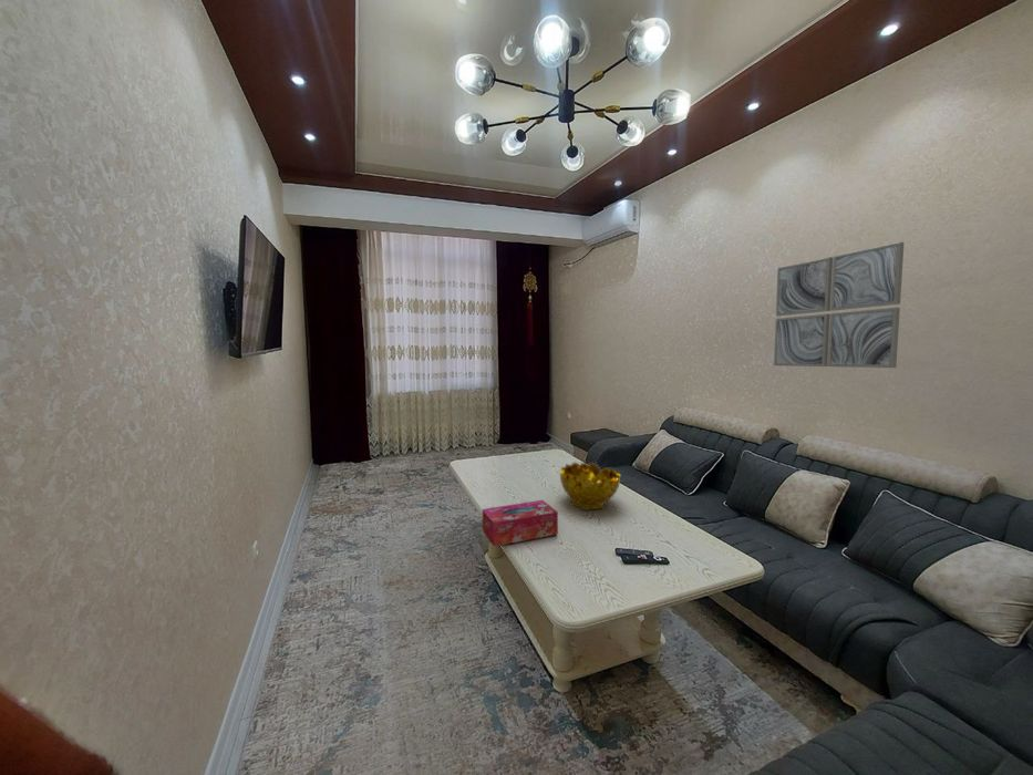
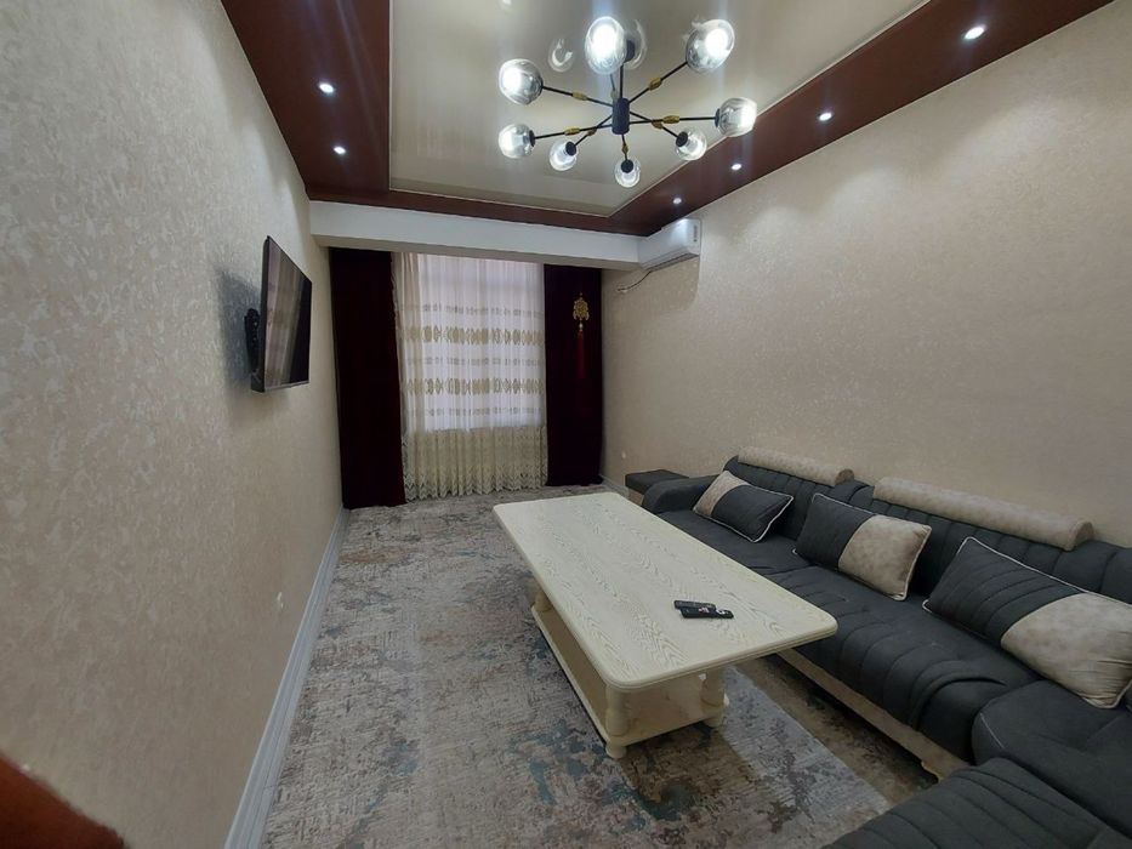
- wall art [773,241,906,369]
- decorative bowl [559,459,621,512]
- tissue box [482,499,559,548]
